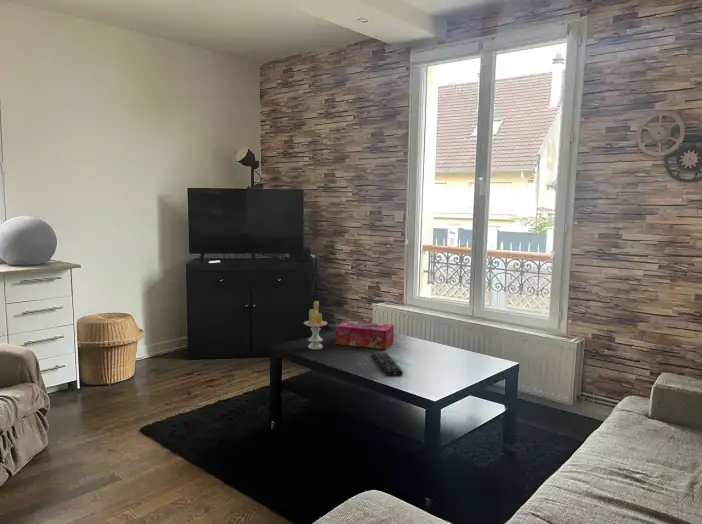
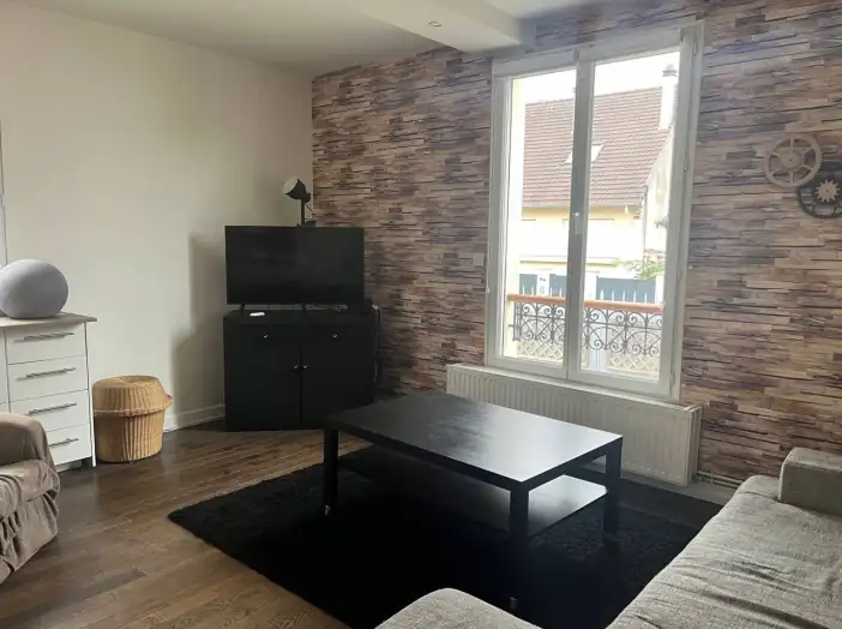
- candle [303,300,328,350]
- tissue box [334,320,395,350]
- remote control [371,352,404,376]
